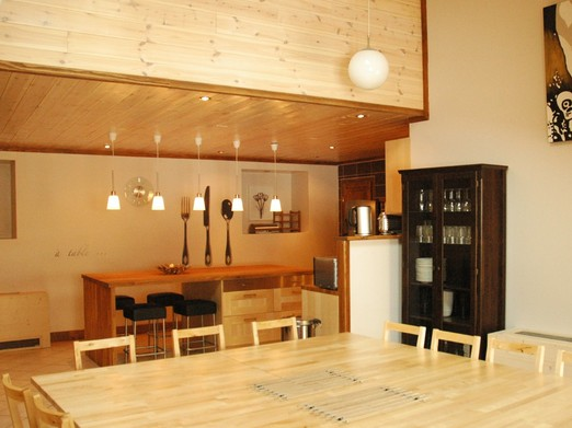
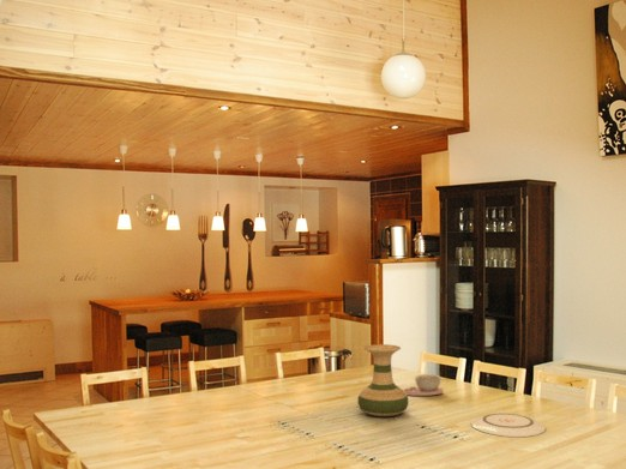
+ vase [356,343,410,417]
+ plate [470,413,547,438]
+ bowl [402,373,445,397]
